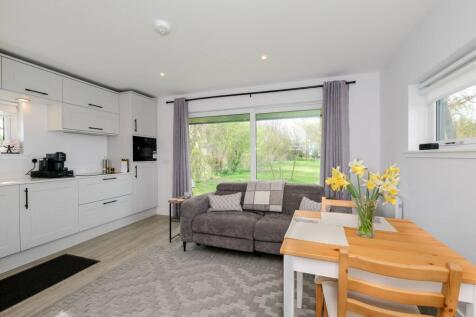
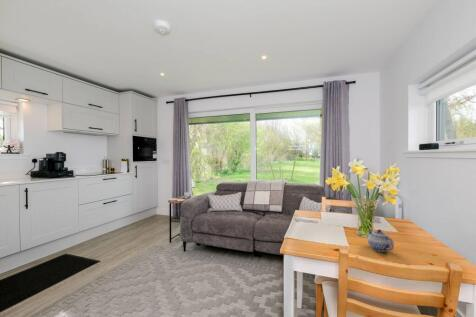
+ teapot [367,228,395,253]
